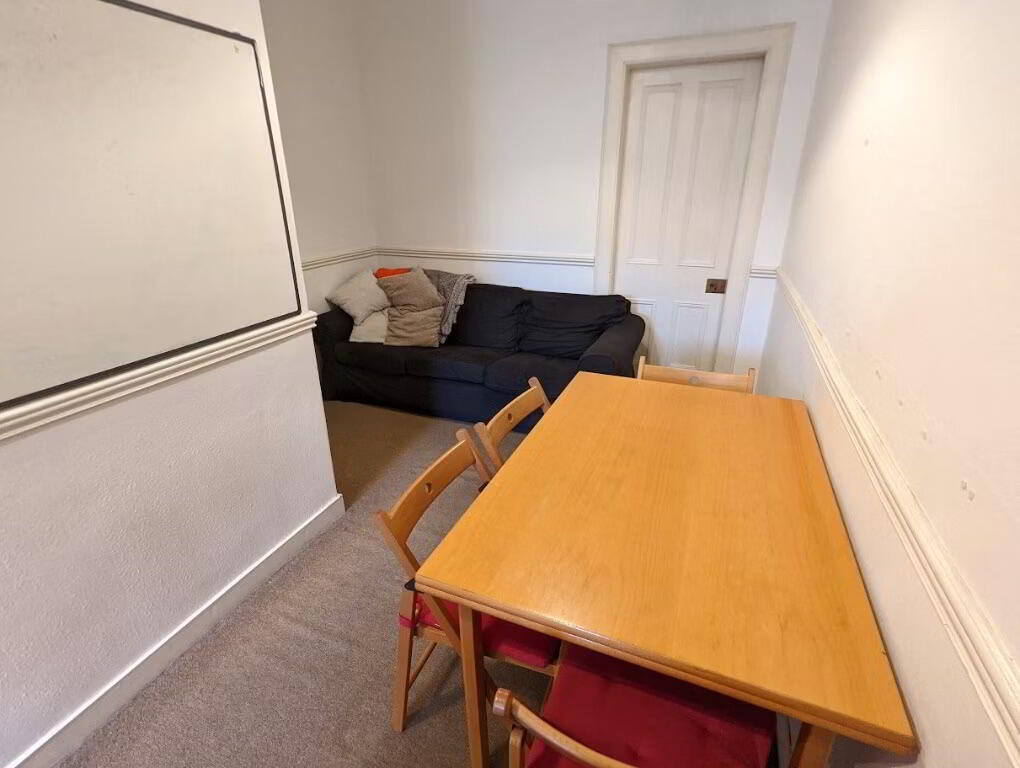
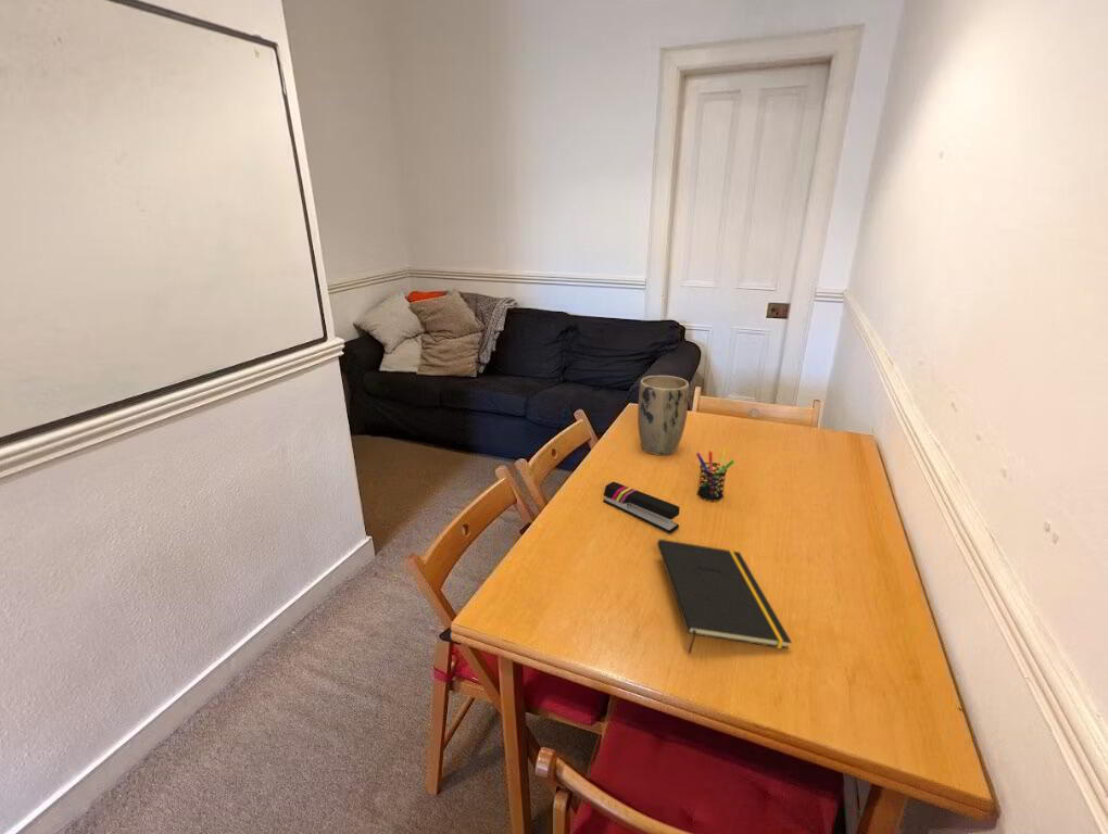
+ plant pot [637,375,690,456]
+ pen holder [695,446,735,502]
+ notepad [656,539,793,655]
+ stapler [602,481,681,534]
